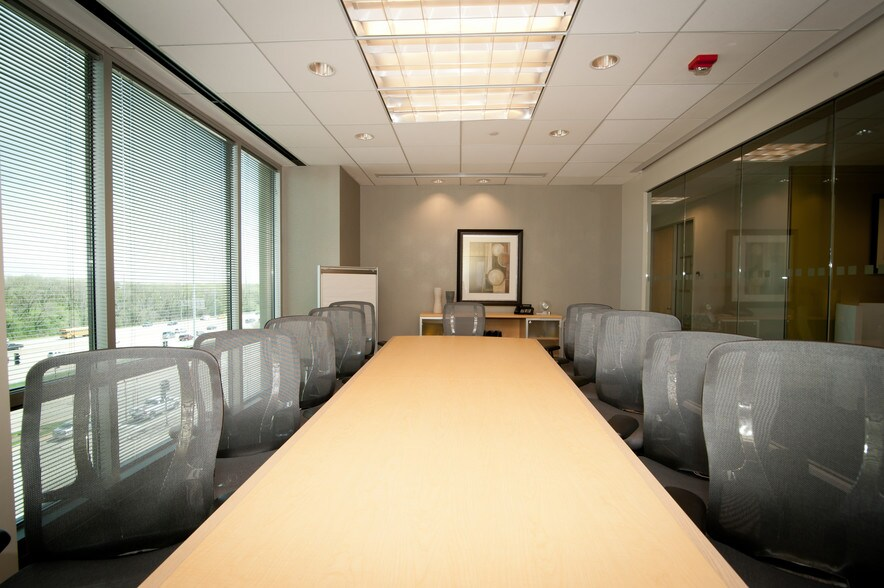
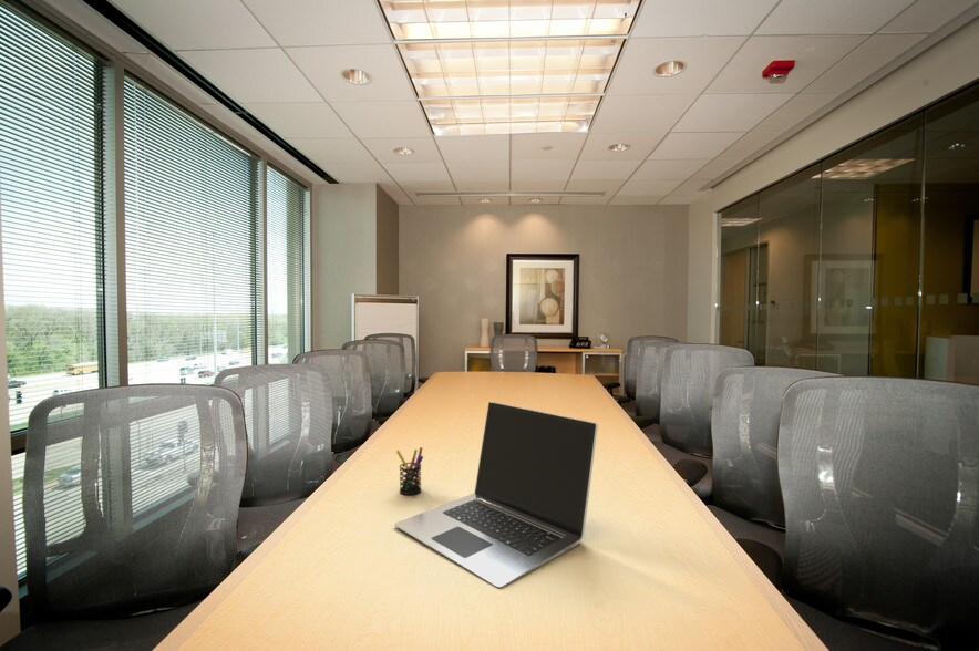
+ laptop [393,401,599,589]
+ pen holder [395,446,424,496]
